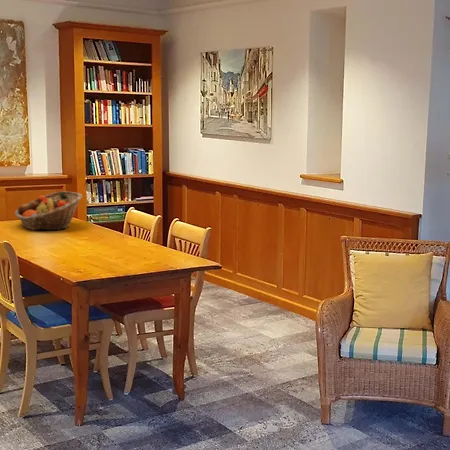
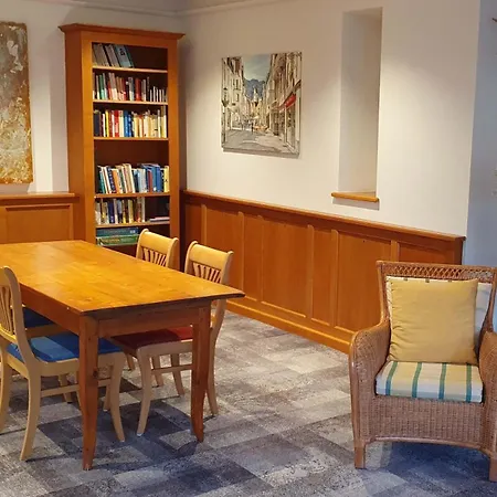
- fruit basket [14,190,83,232]
